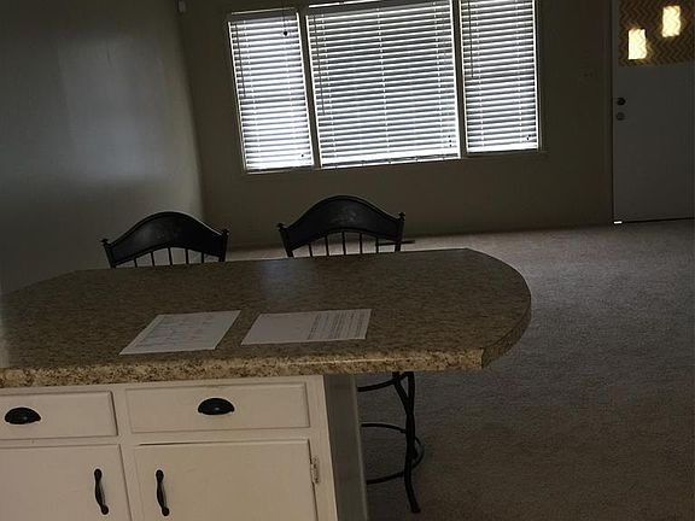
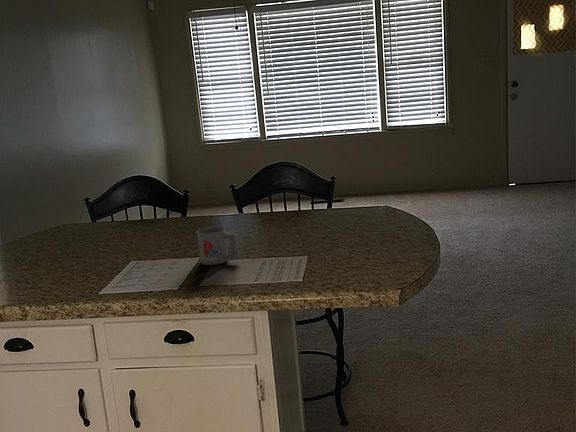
+ mug [196,226,241,266]
